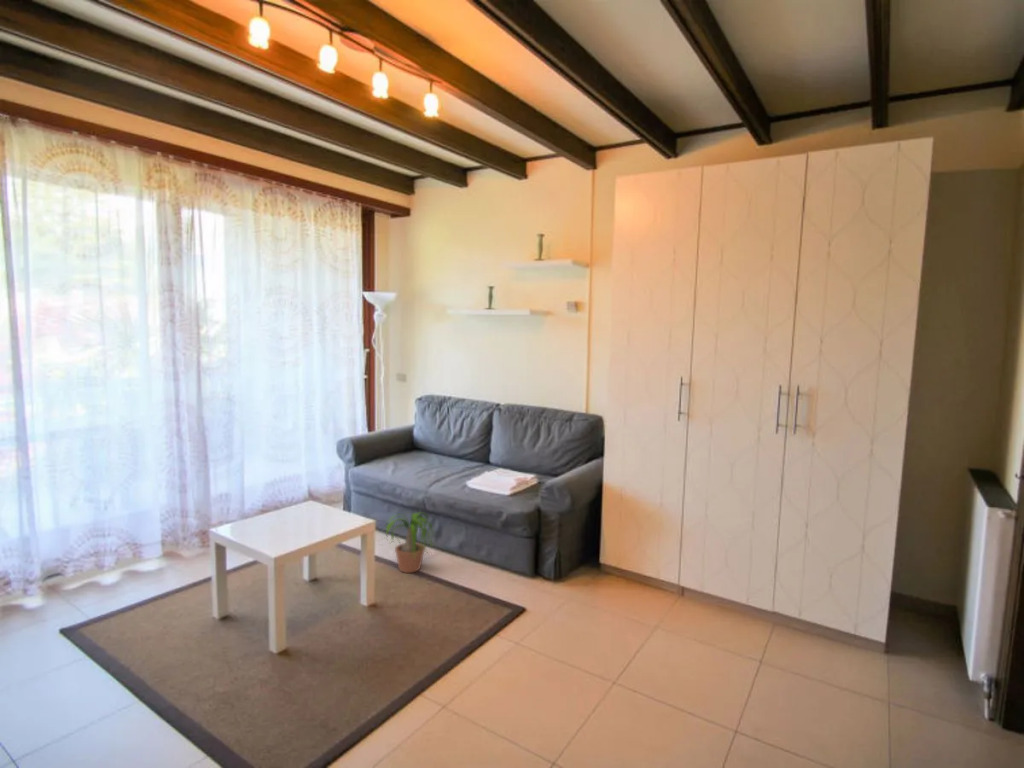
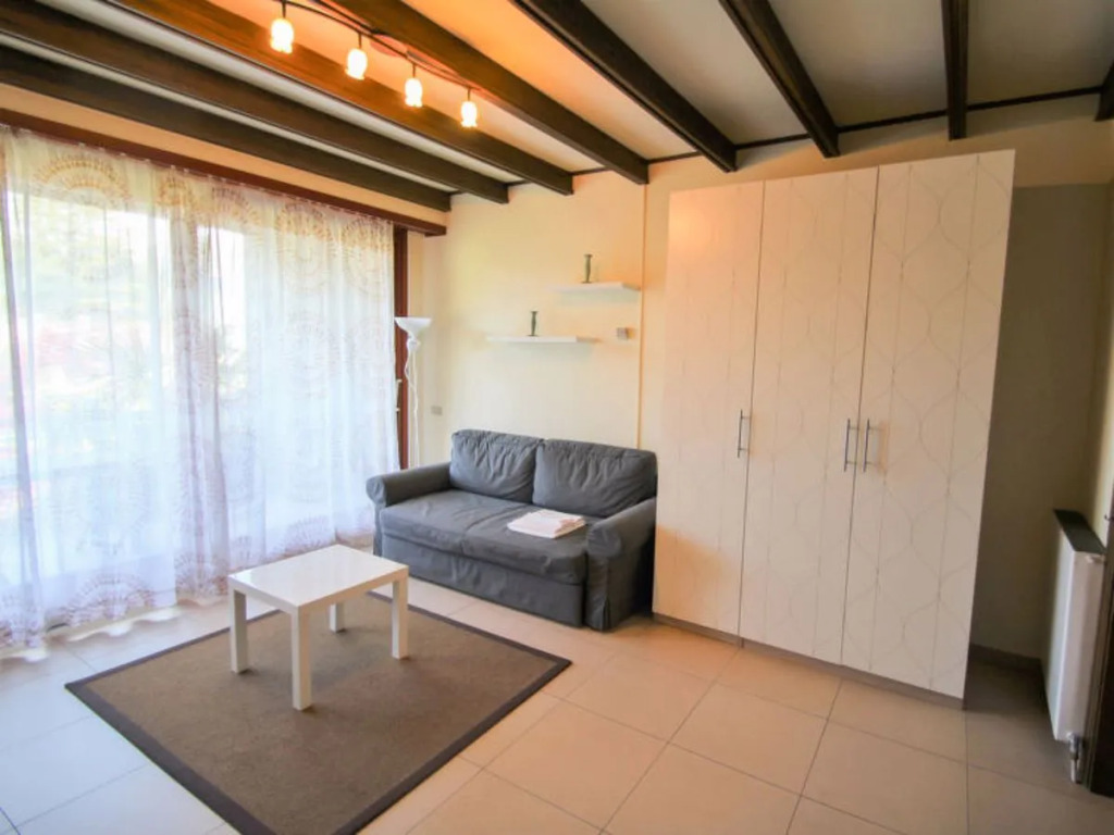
- potted plant [376,511,438,574]
